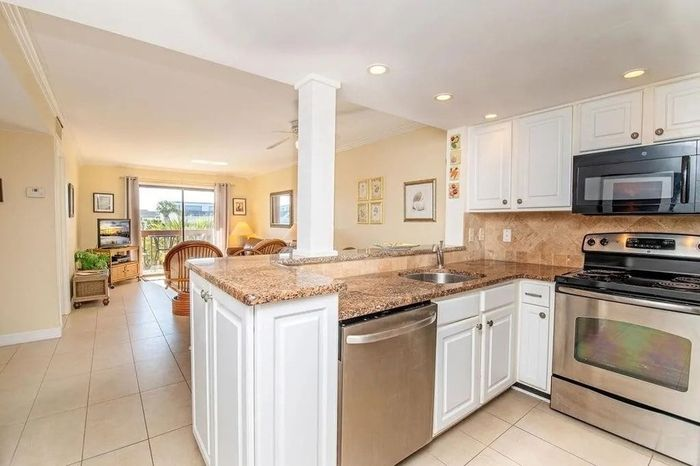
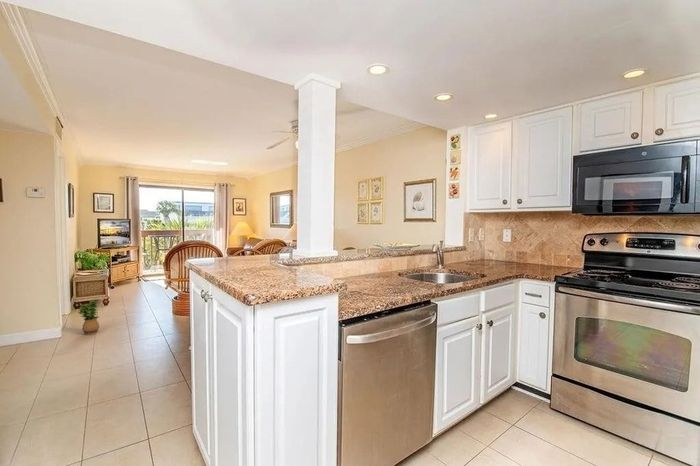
+ potted plant [77,299,100,336]
